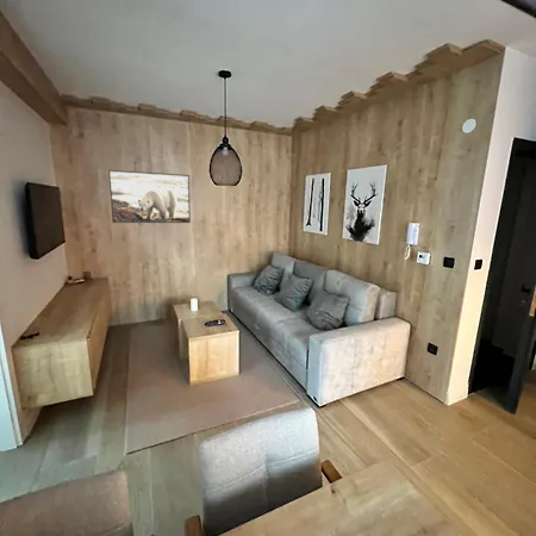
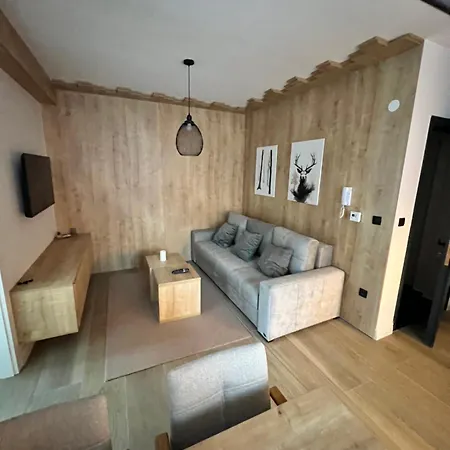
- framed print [107,169,192,224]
